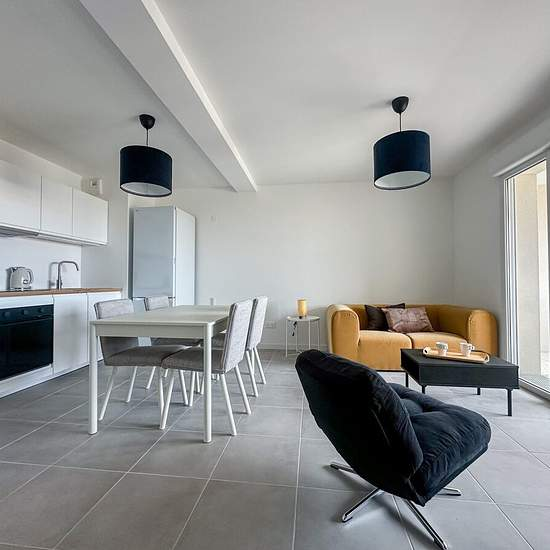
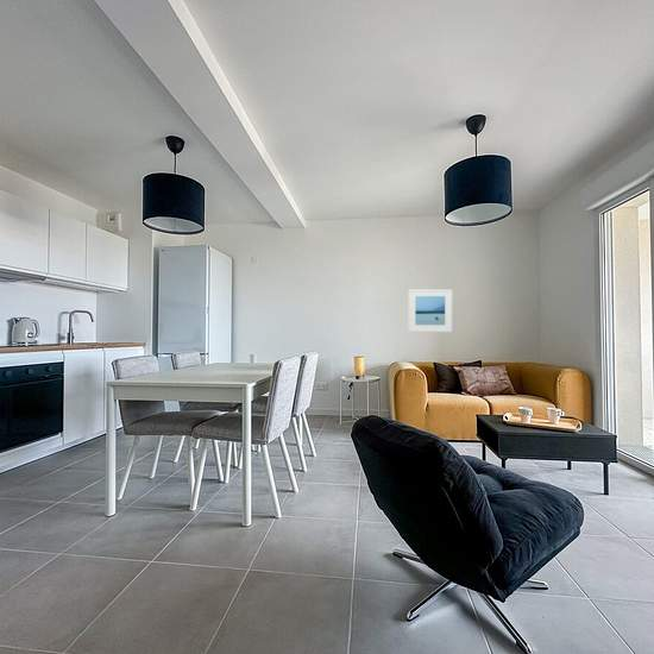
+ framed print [408,288,453,333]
